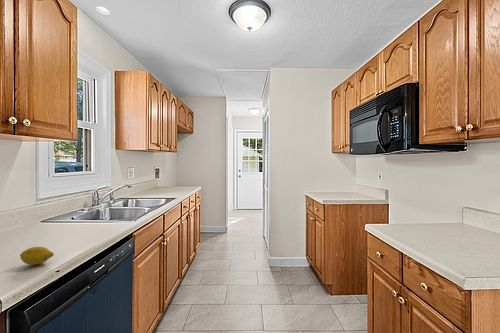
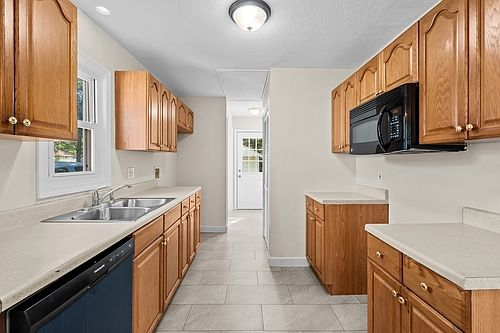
- fruit [19,246,55,266]
